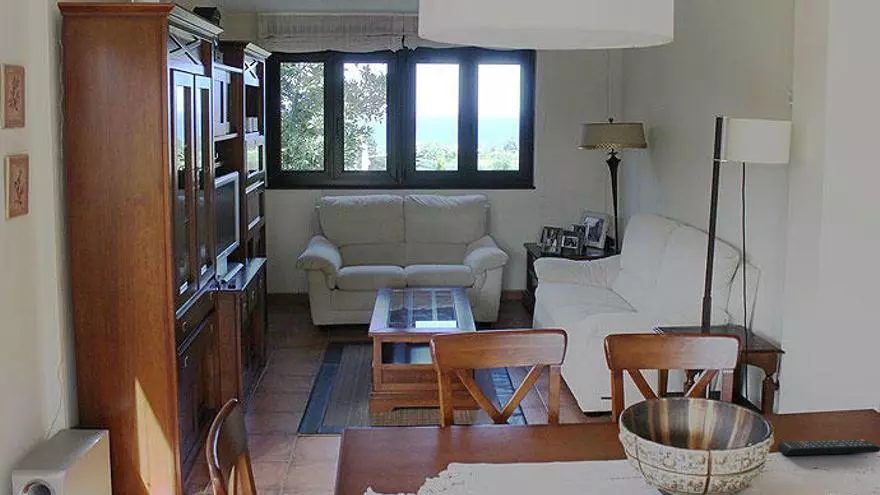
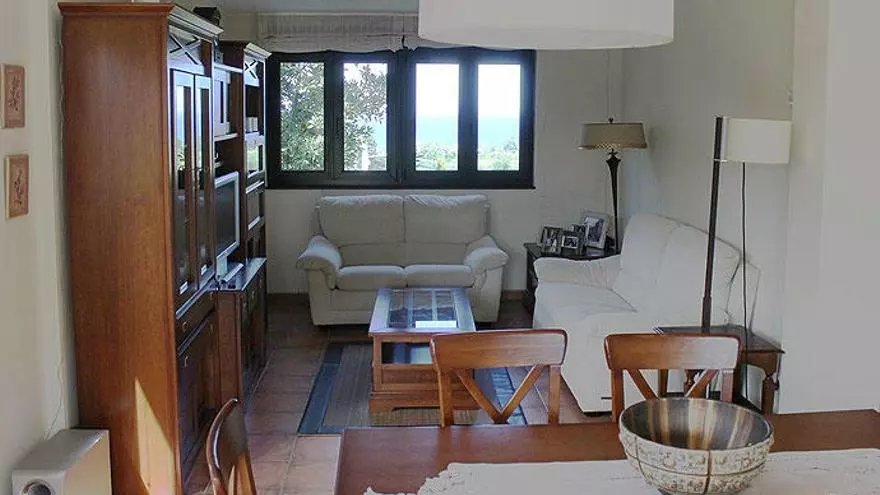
- remote control [777,438,880,456]
